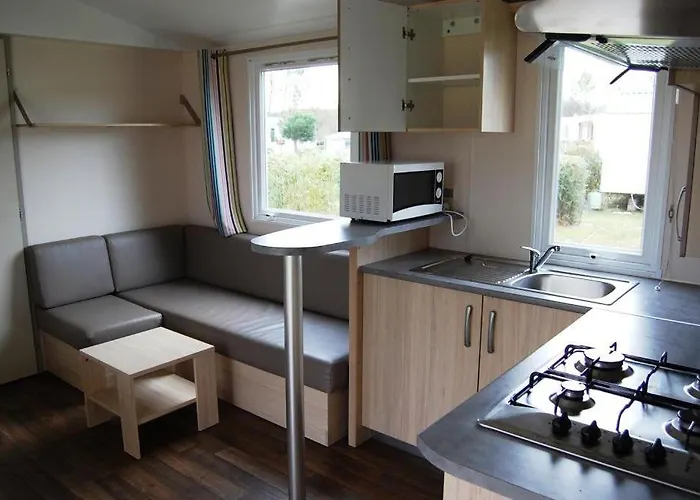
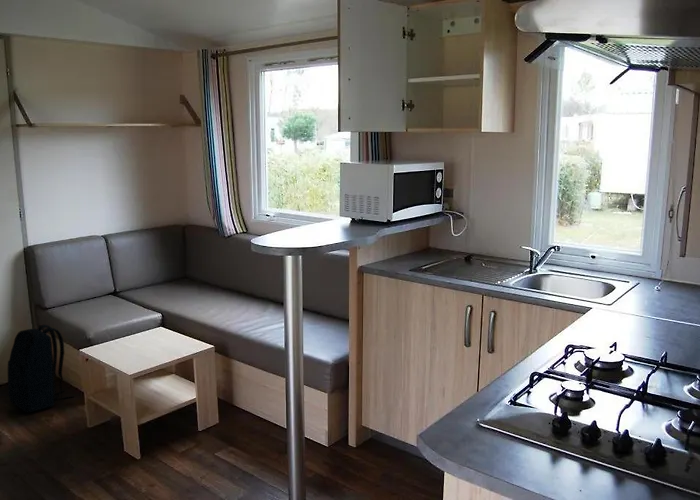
+ backpack [7,324,76,413]
